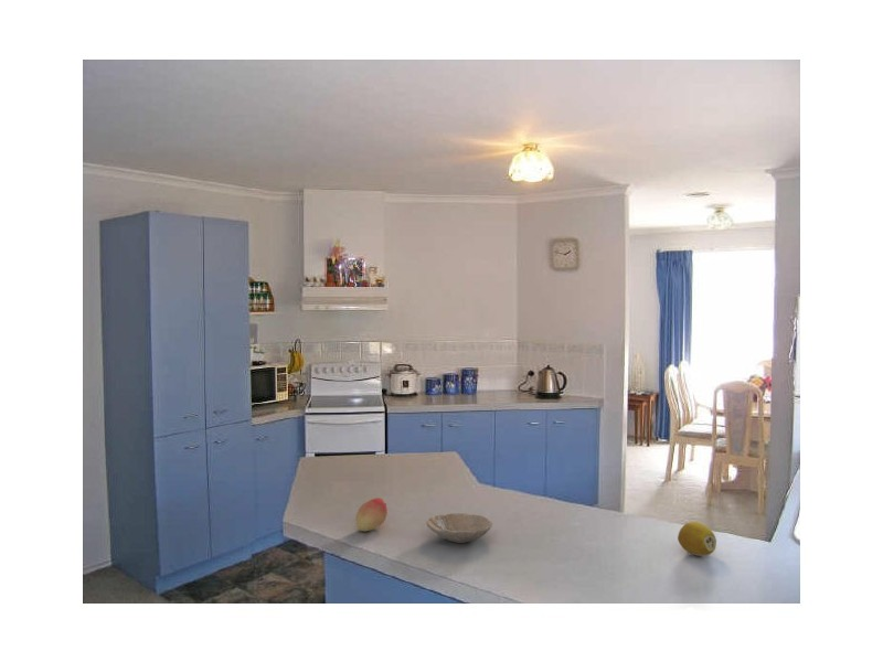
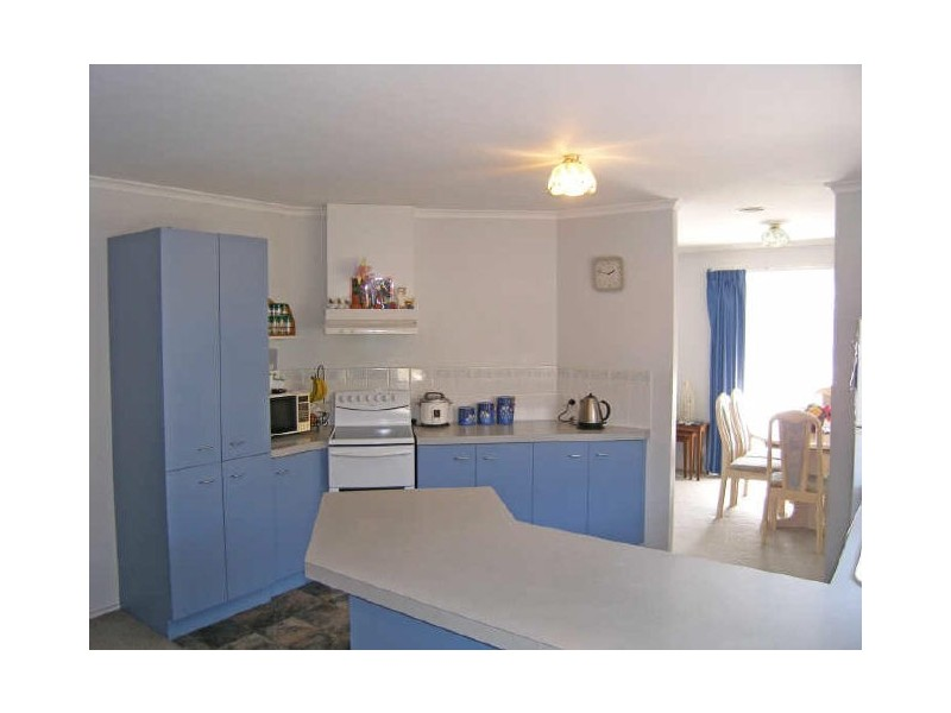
- fruit [354,496,389,532]
- bowl [425,512,493,544]
- fruit [677,521,717,557]
